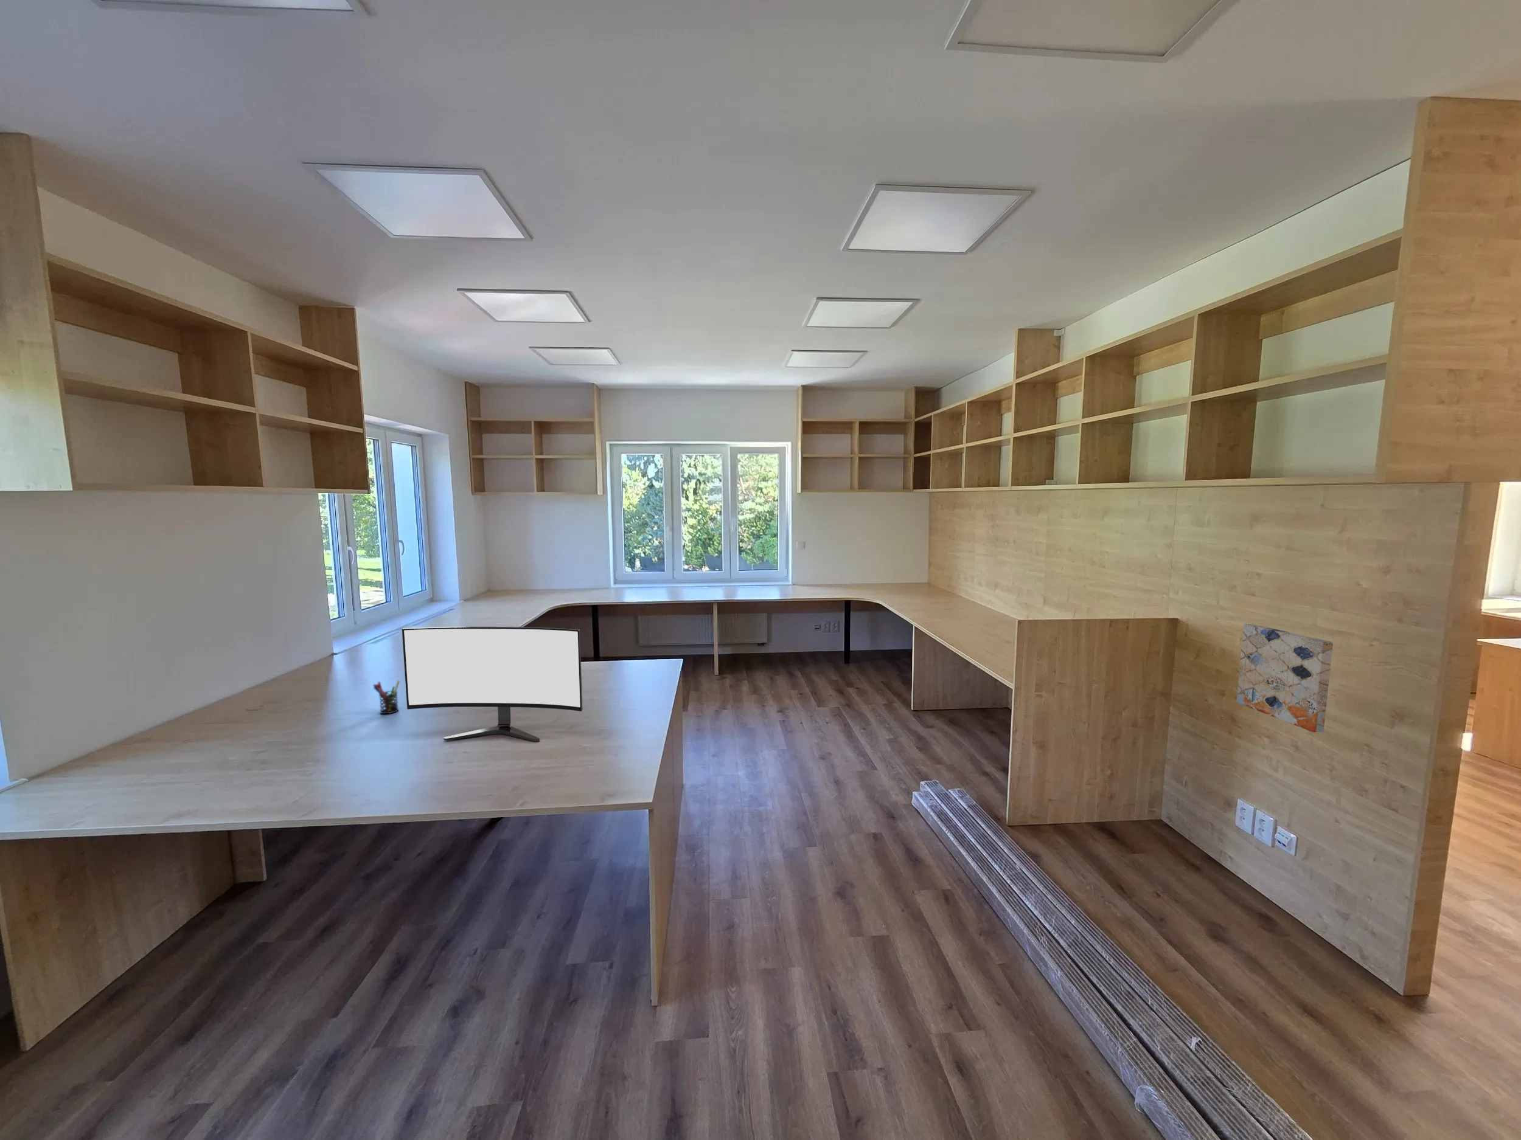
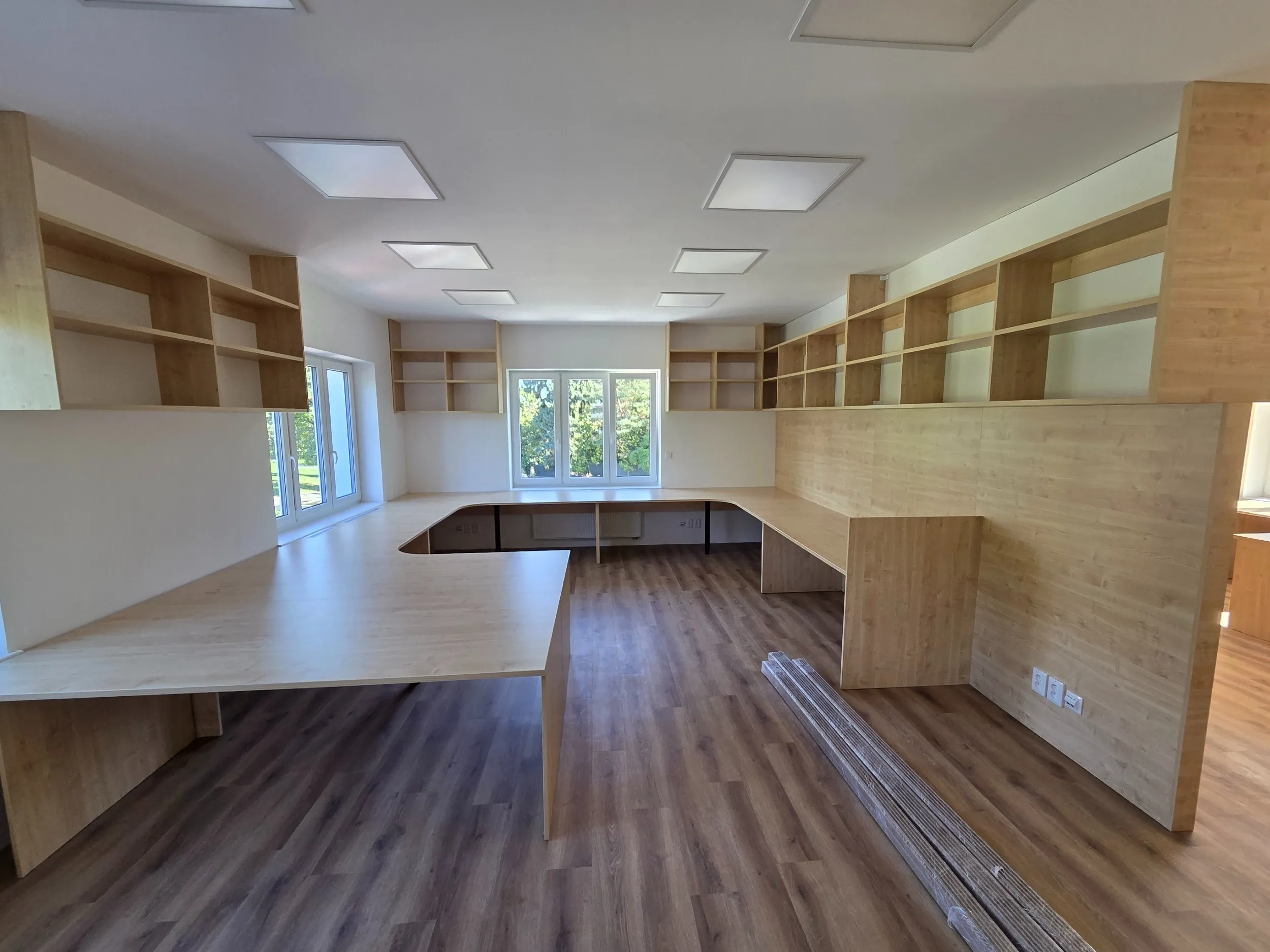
- wall art [1236,623,1334,733]
- monitor [401,626,583,742]
- pen holder [372,680,400,715]
